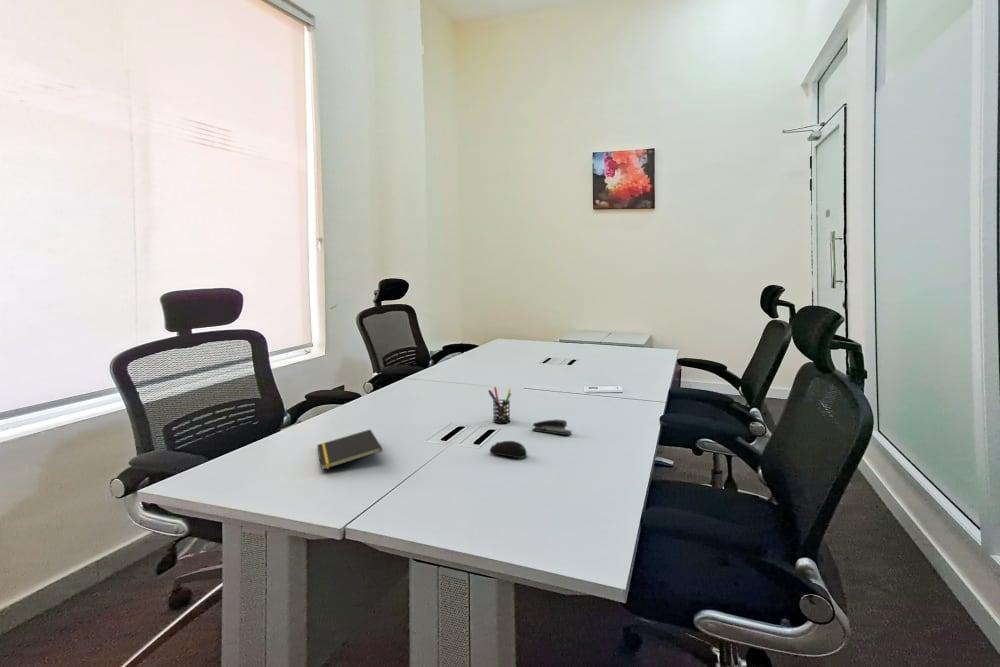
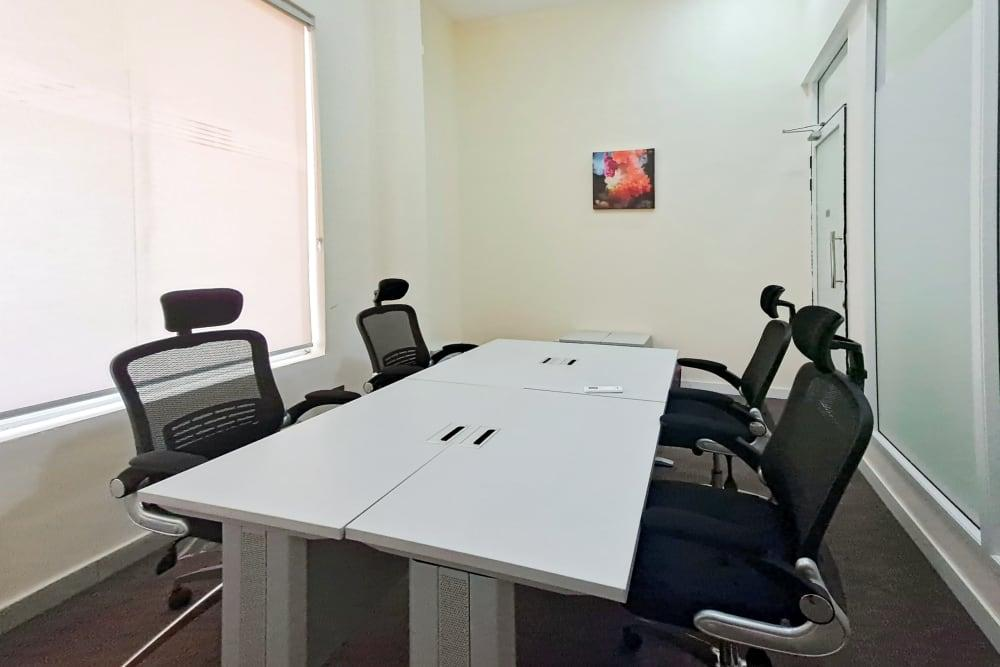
- computer mouse [489,440,528,459]
- notepad [316,428,384,471]
- stapler [531,418,573,436]
- pen holder [487,386,512,424]
